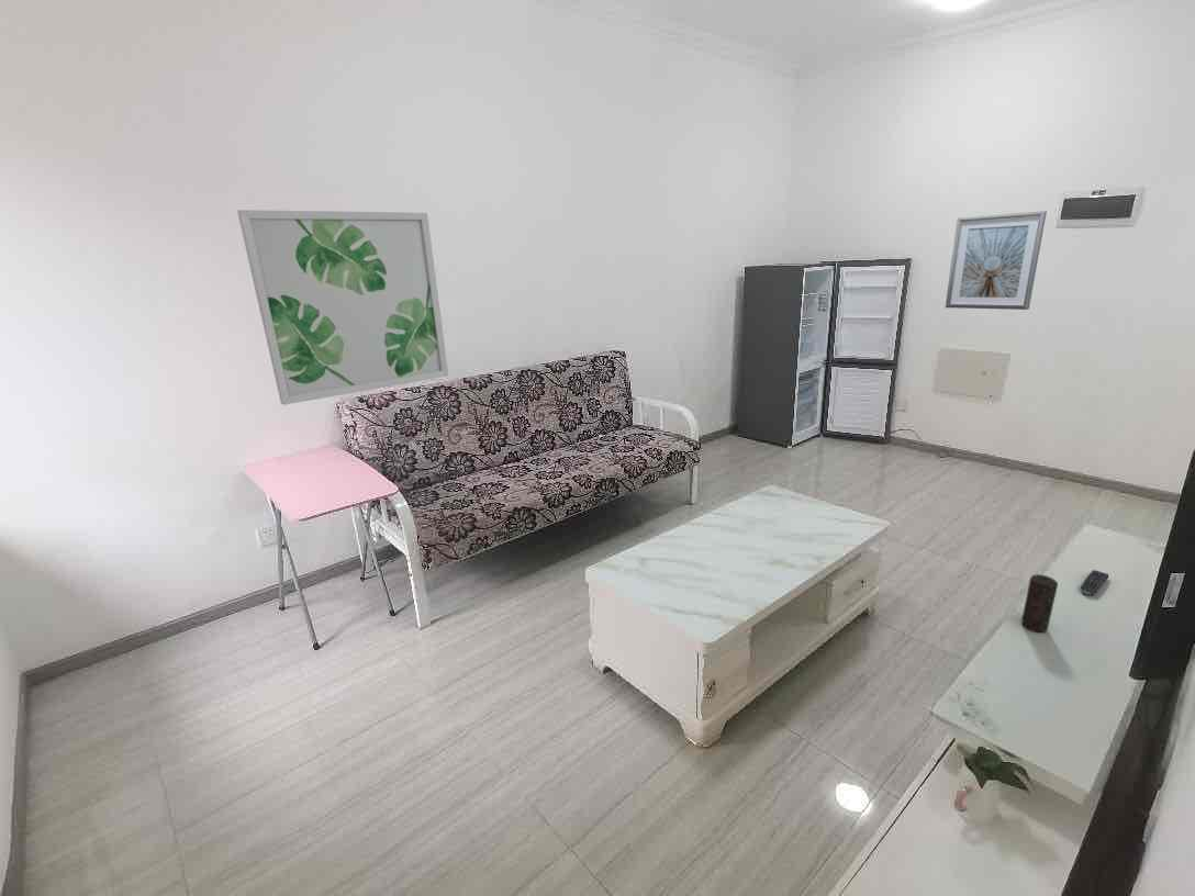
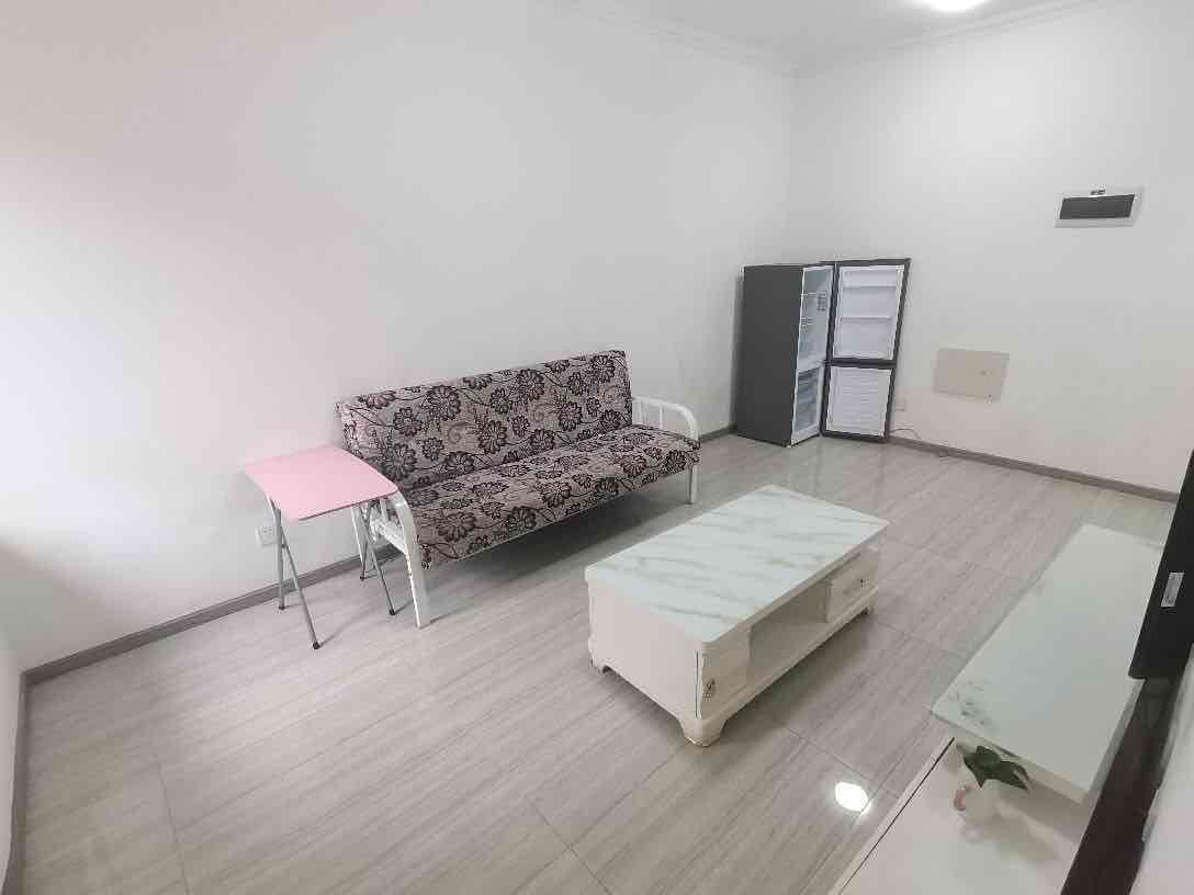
- remote control [1080,569,1109,596]
- wall art [236,209,449,406]
- candle [1020,573,1059,632]
- picture frame [945,210,1048,311]
